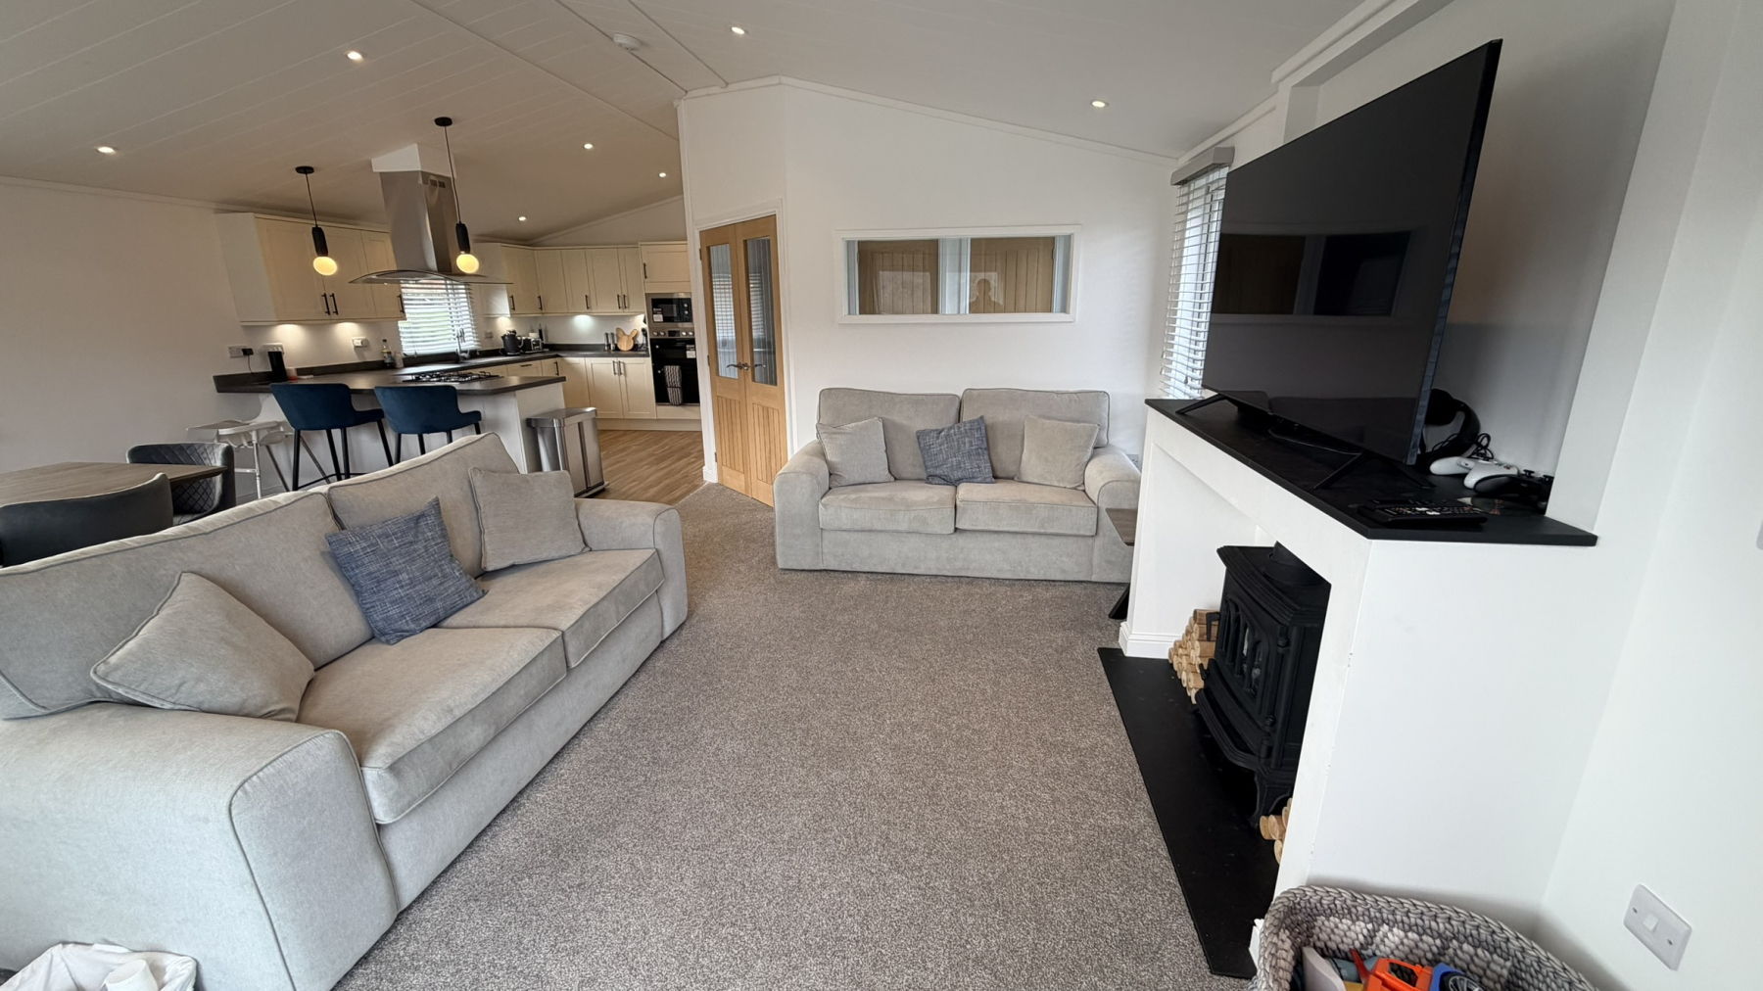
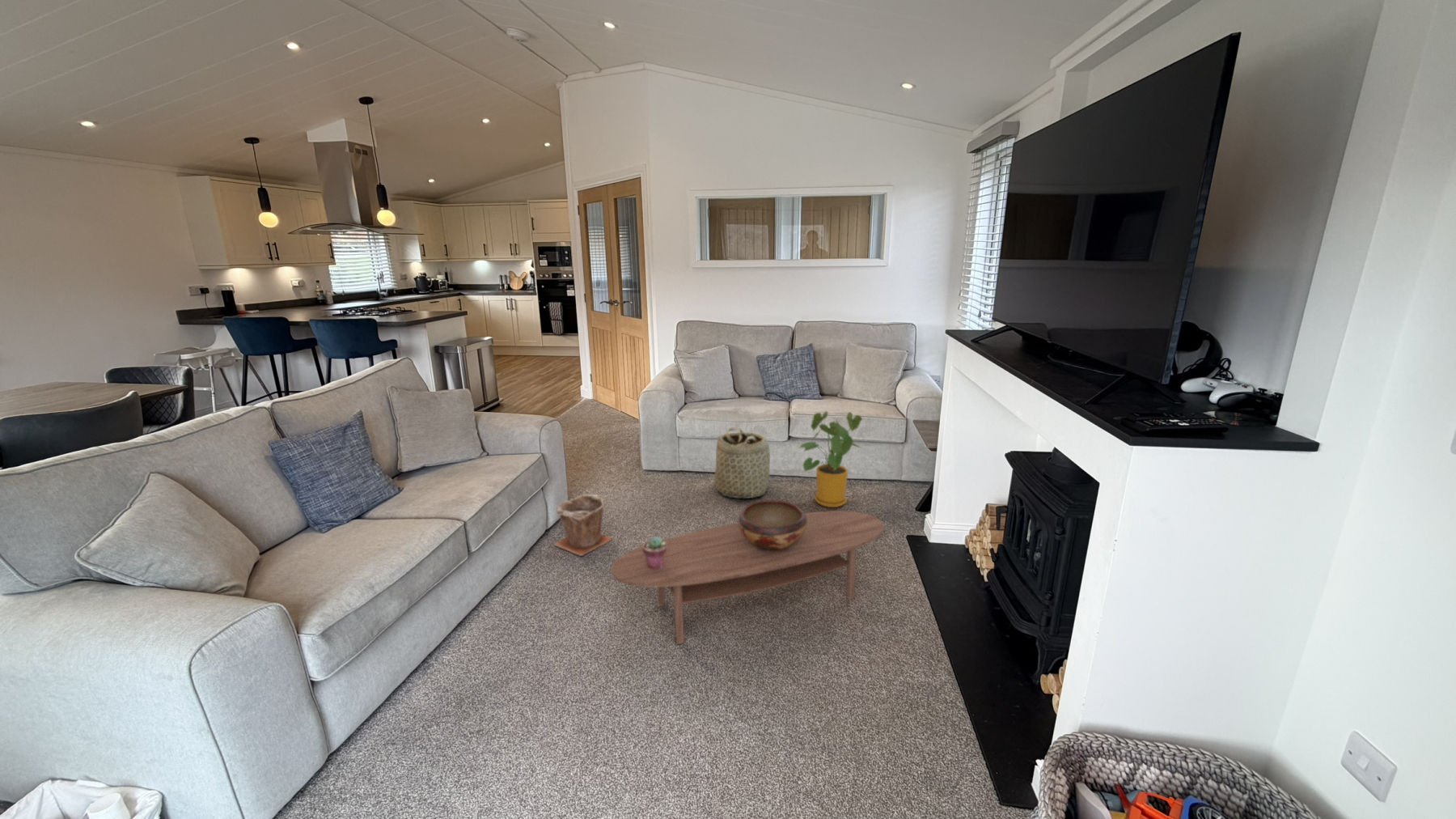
+ house plant [798,410,863,508]
+ coffee table [611,511,885,645]
+ plant pot [553,494,613,557]
+ potted succulent [642,535,667,569]
+ decorative bowl [737,499,807,550]
+ basket [713,426,771,499]
